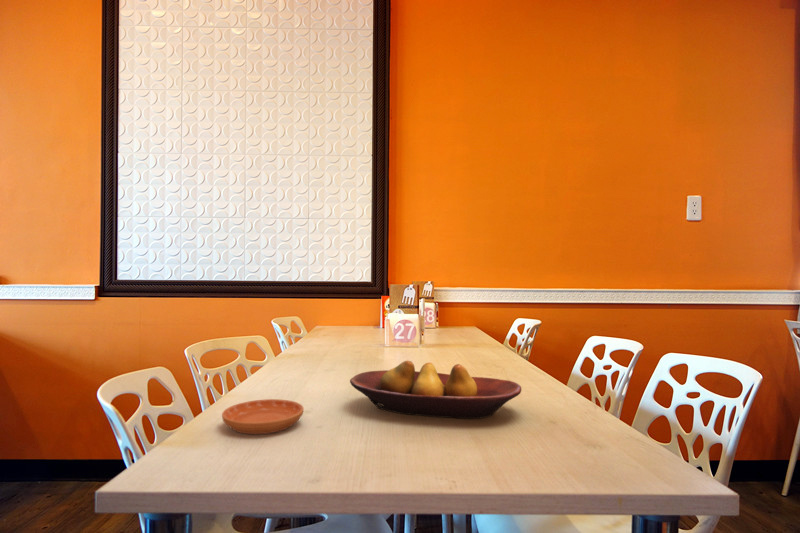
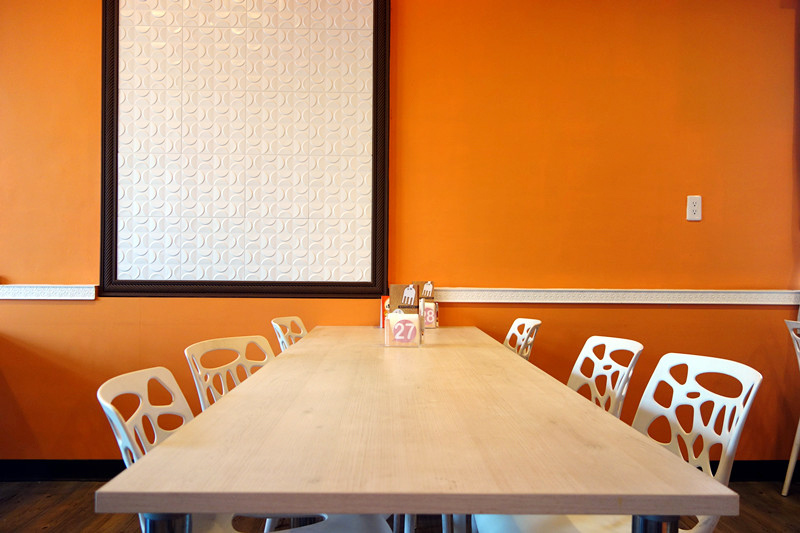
- fruit bowl [349,360,522,420]
- saucer [221,398,305,435]
